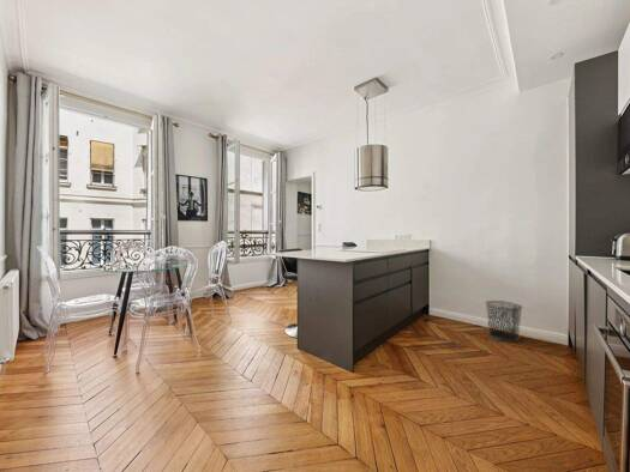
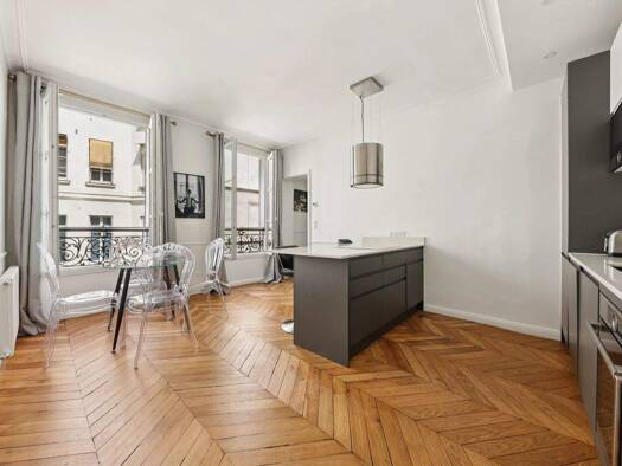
- waste bin [485,299,524,343]
